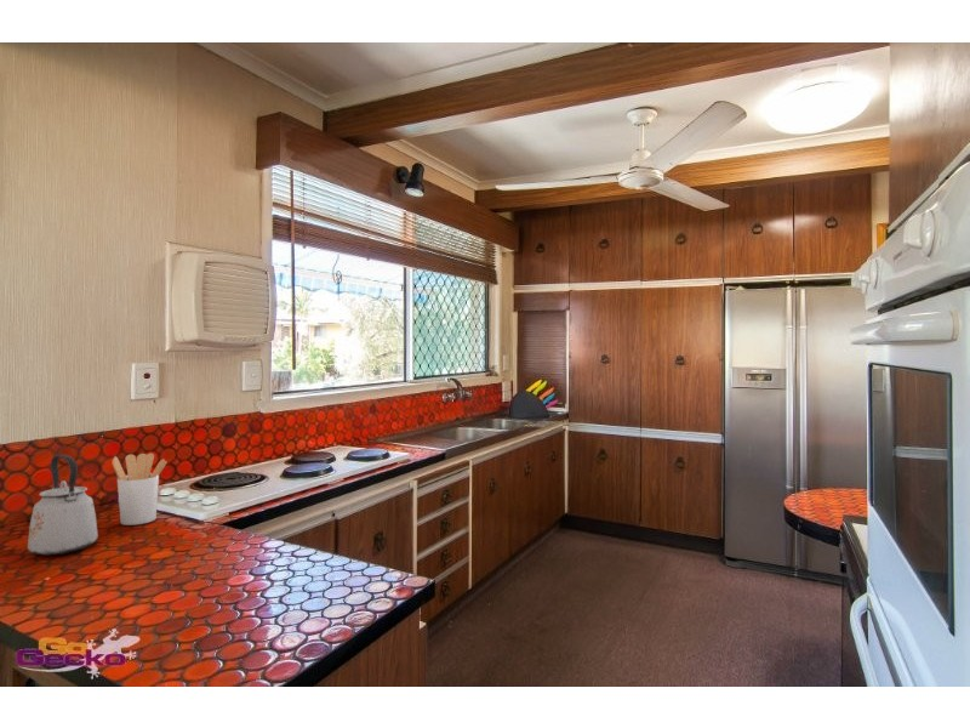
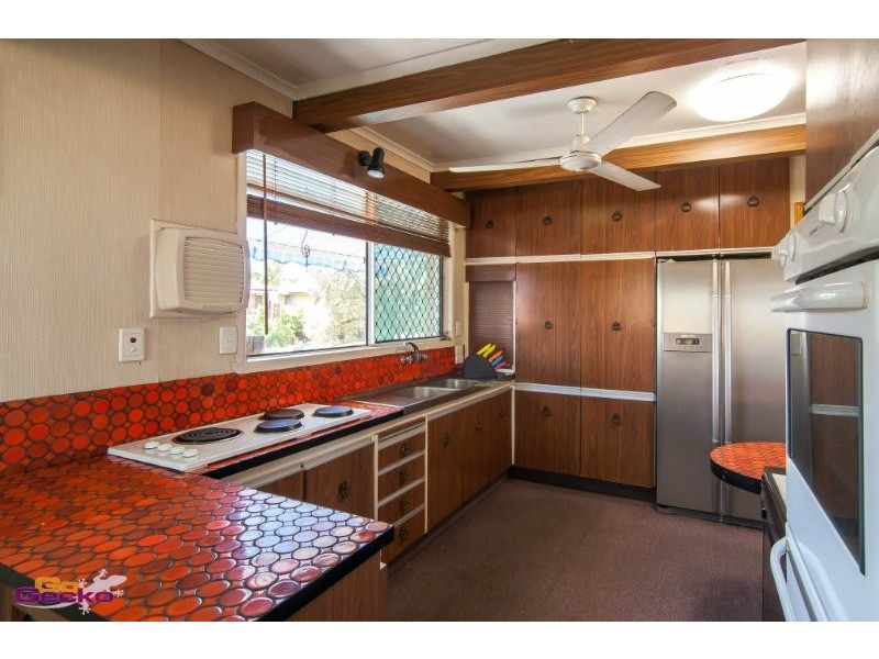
- kettle [27,454,99,557]
- utensil holder [112,453,169,527]
